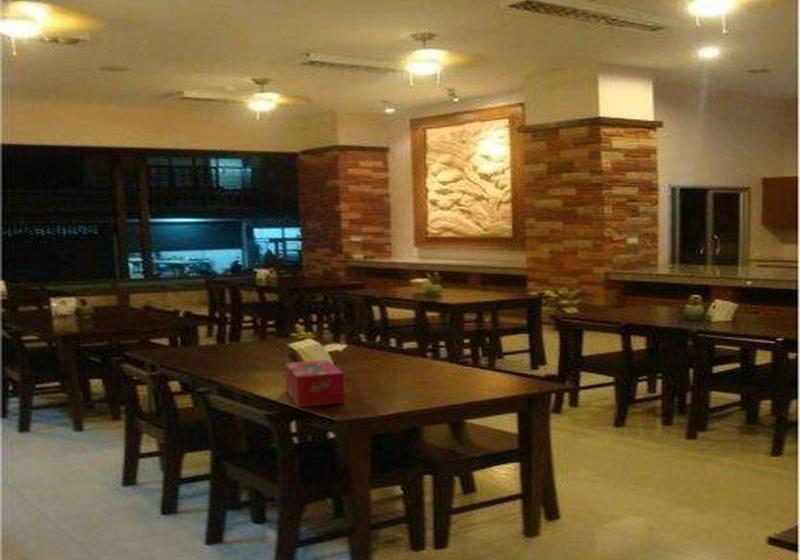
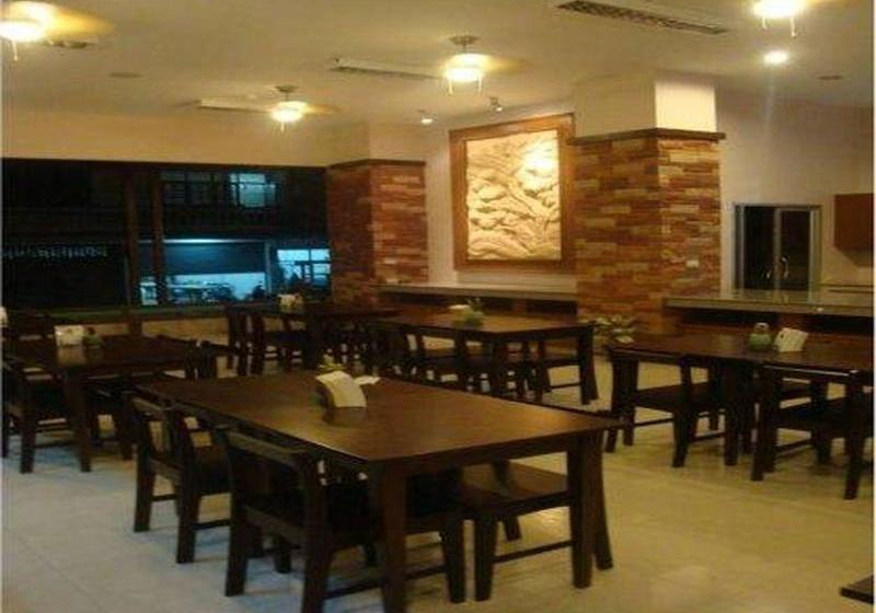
- tissue box [284,359,346,408]
